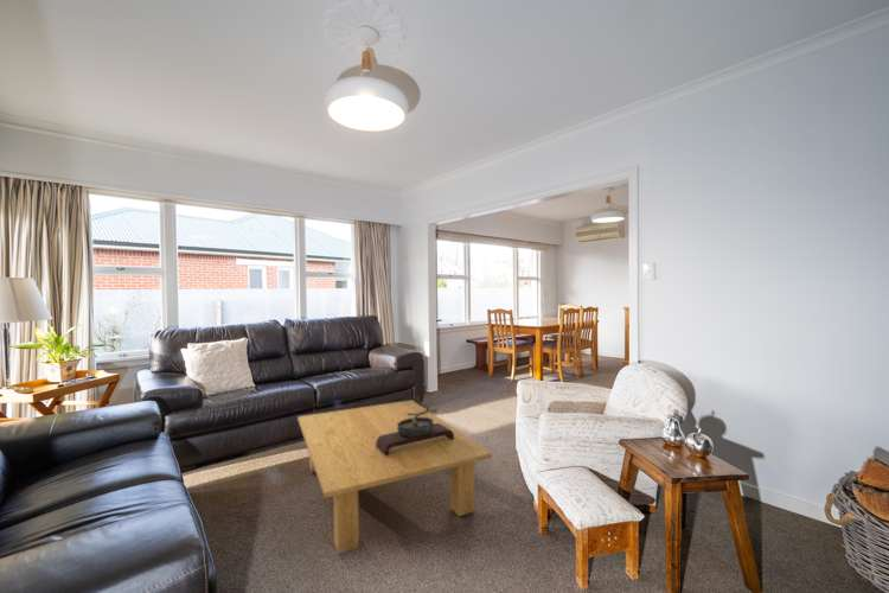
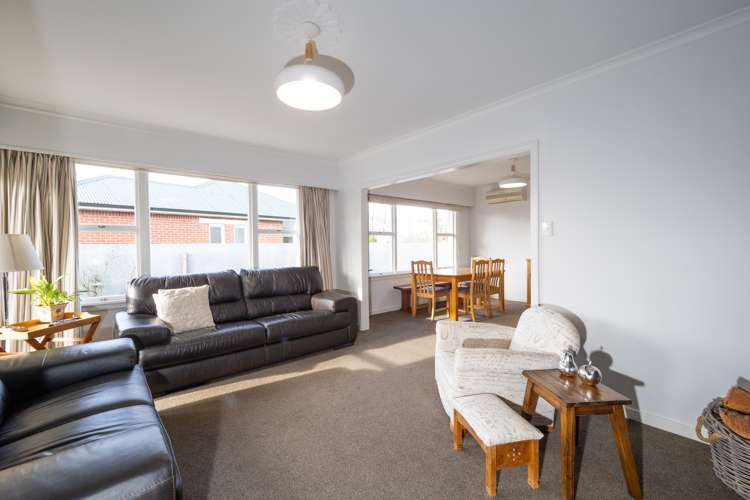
- bonsai tree [376,390,454,455]
- coffee table [296,398,493,555]
